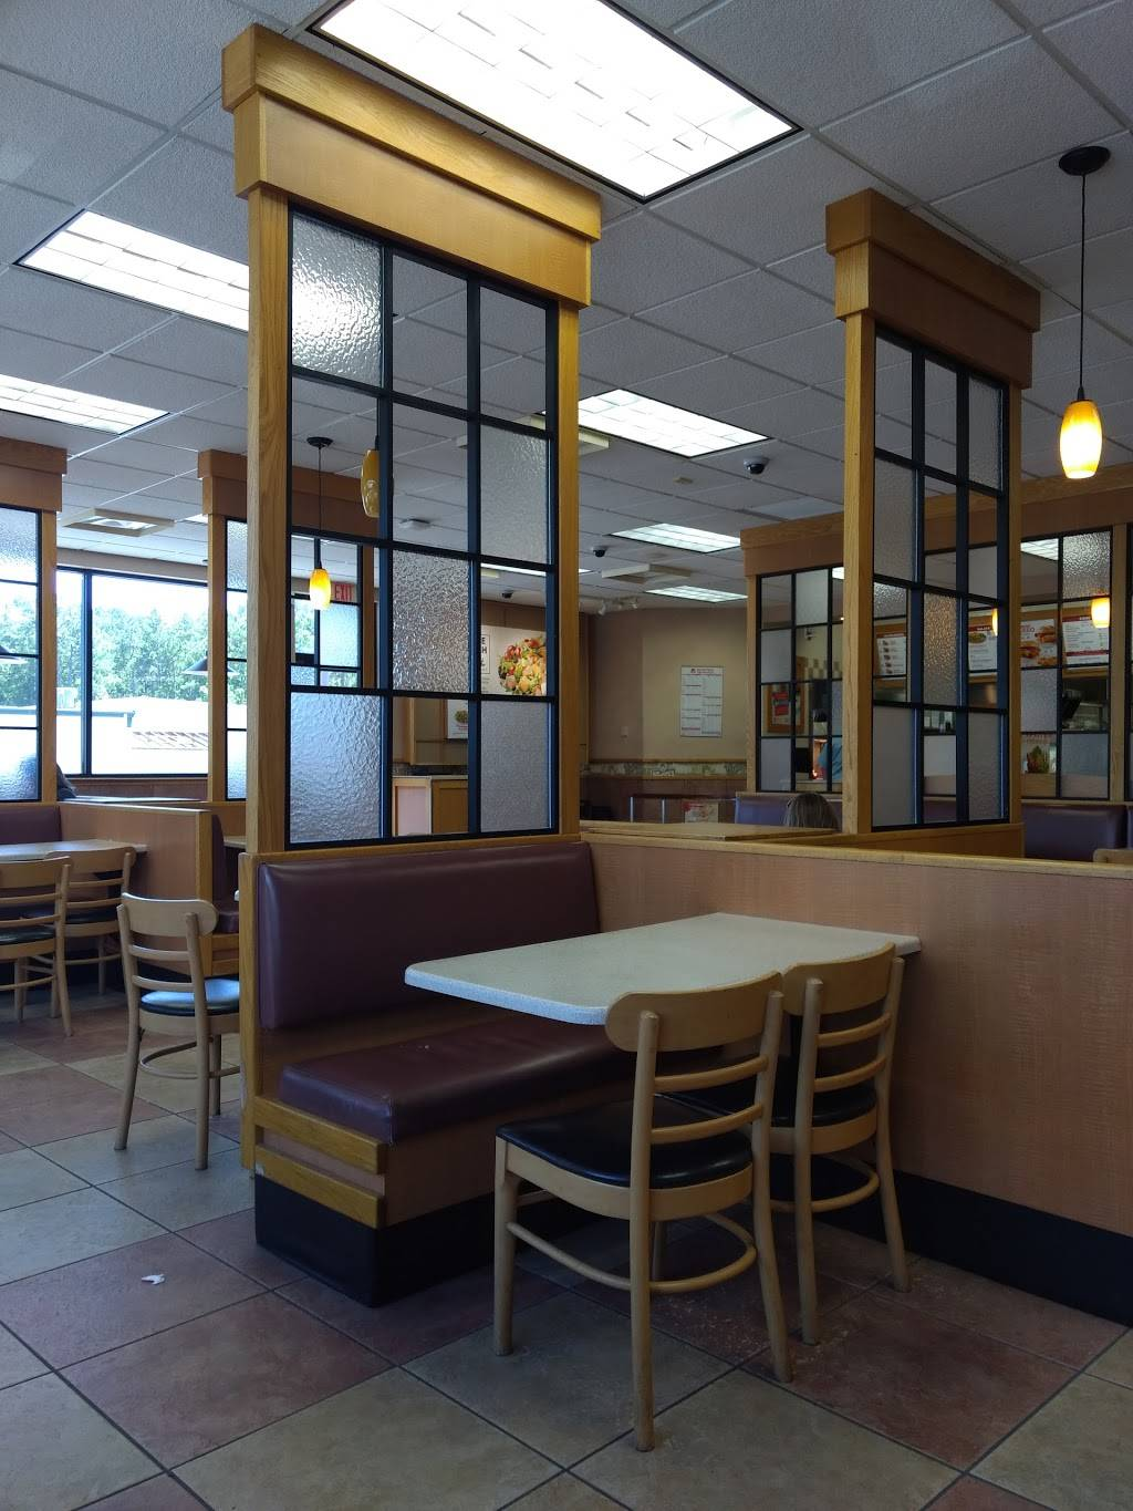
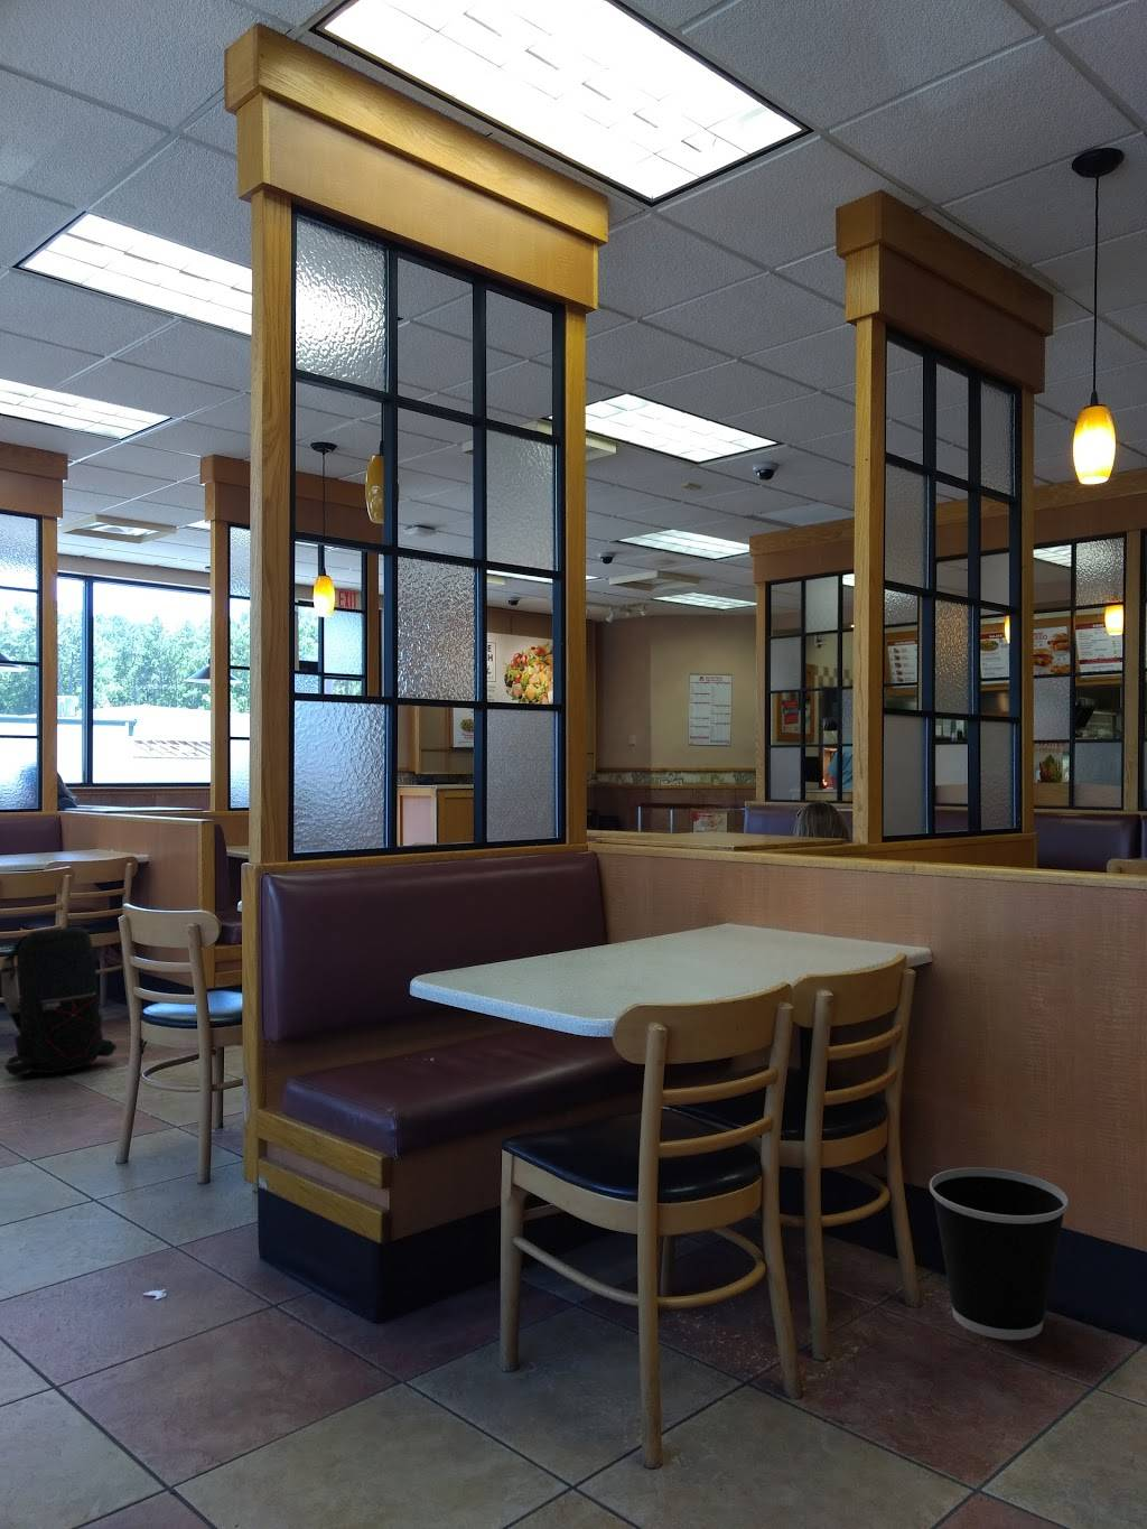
+ backpack [0,925,118,1076]
+ wastebasket [929,1168,1070,1341]
